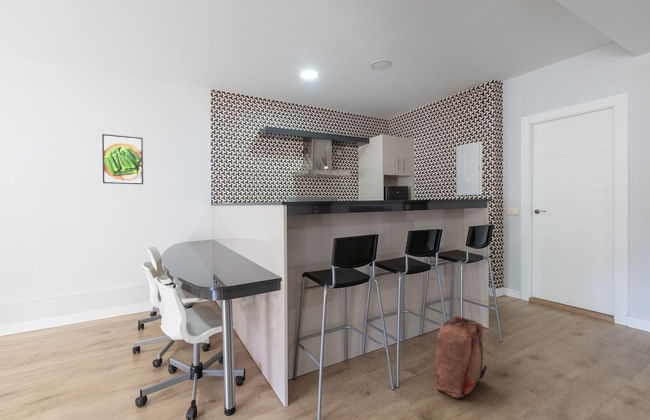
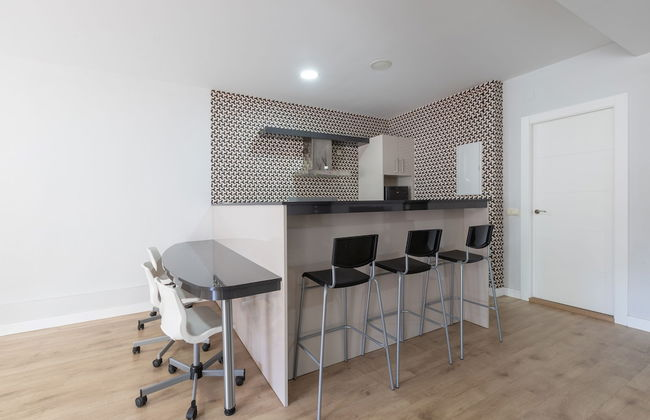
- backpack [433,314,488,400]
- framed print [101,133,144,185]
